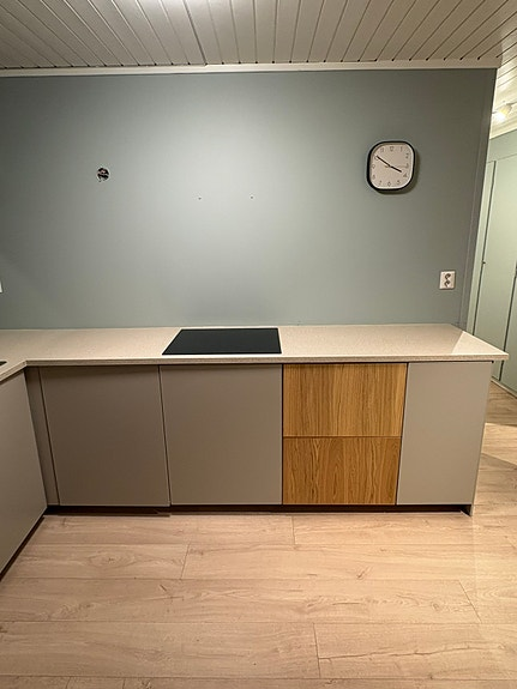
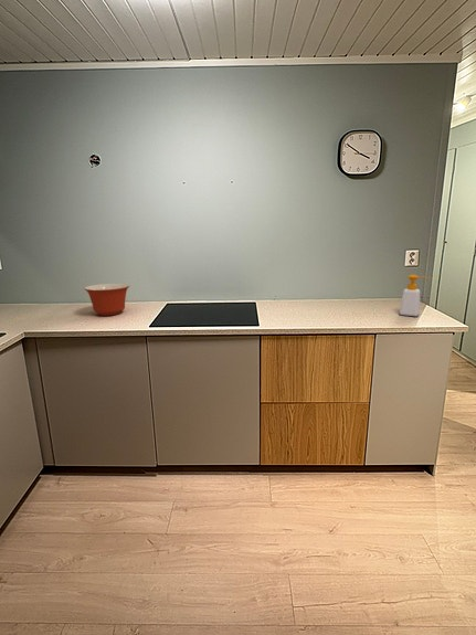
+ soap bottle [399,274,431,317]
+ mixing bowl [83,283,130,317]
